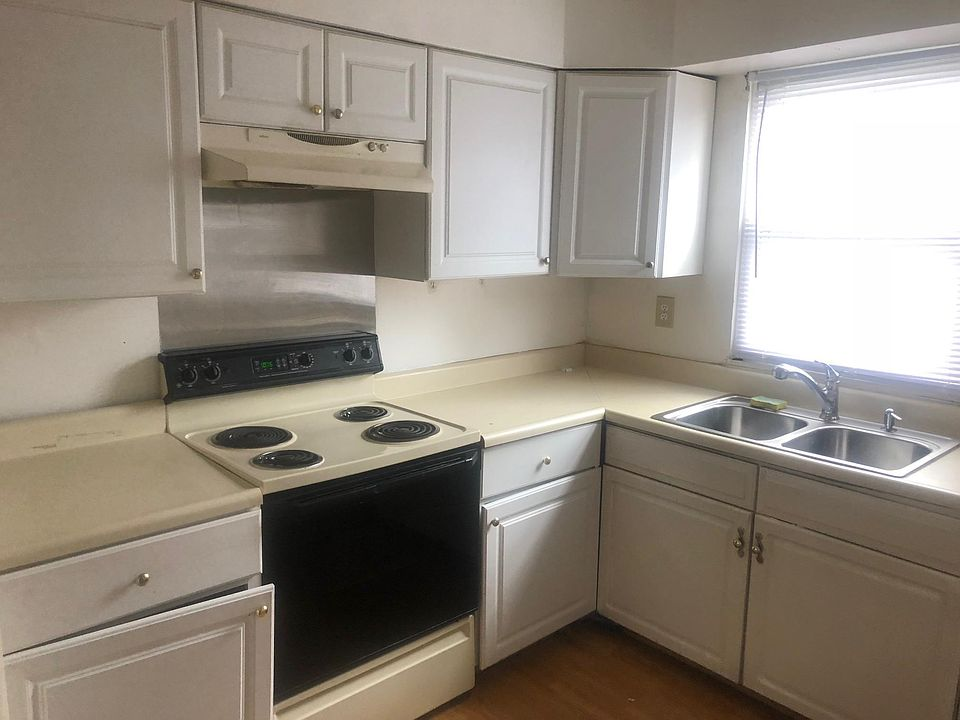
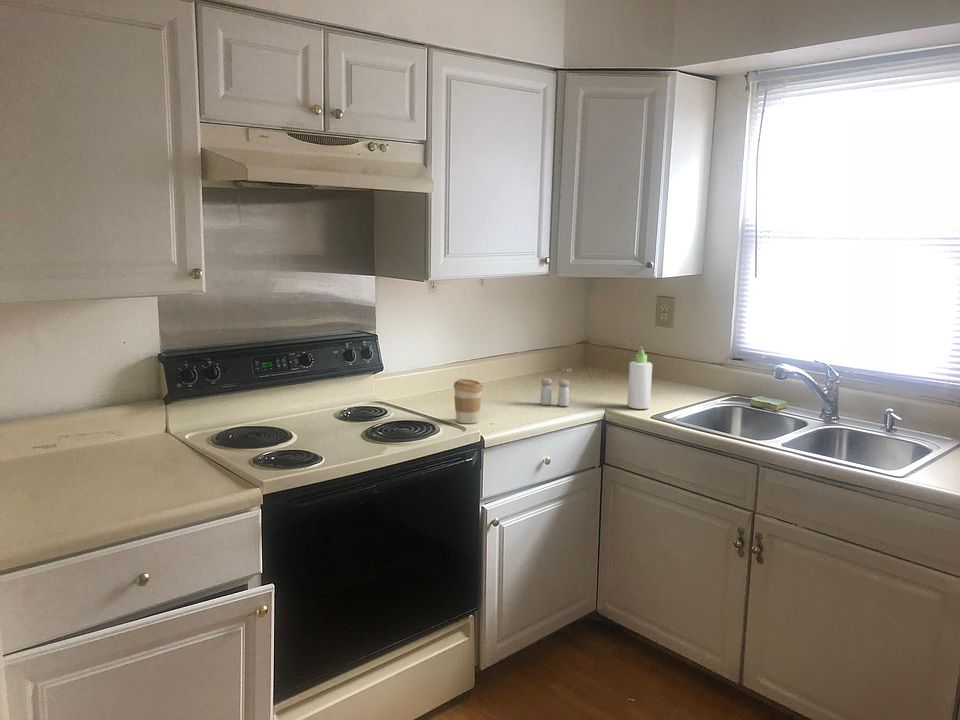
+ bottle [627,346,653,410]
+ coffee cup [453,378,484,424]
+ salt and pepper shaker [539,378,570,407]
